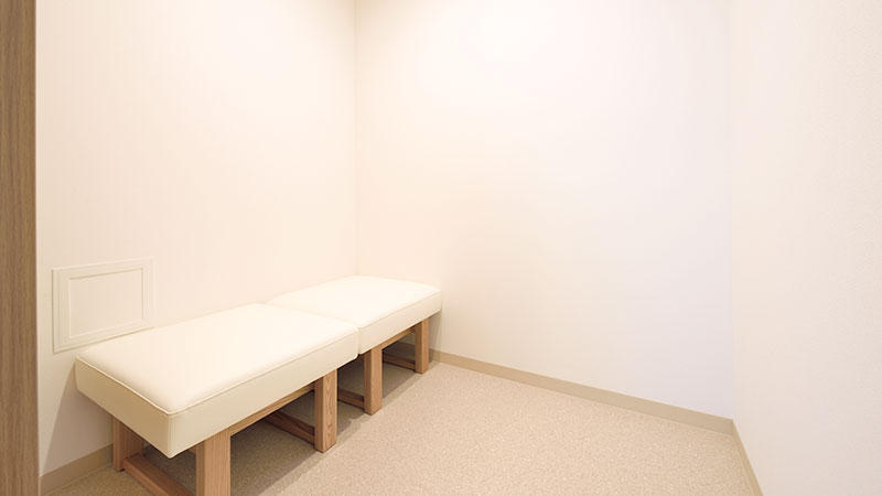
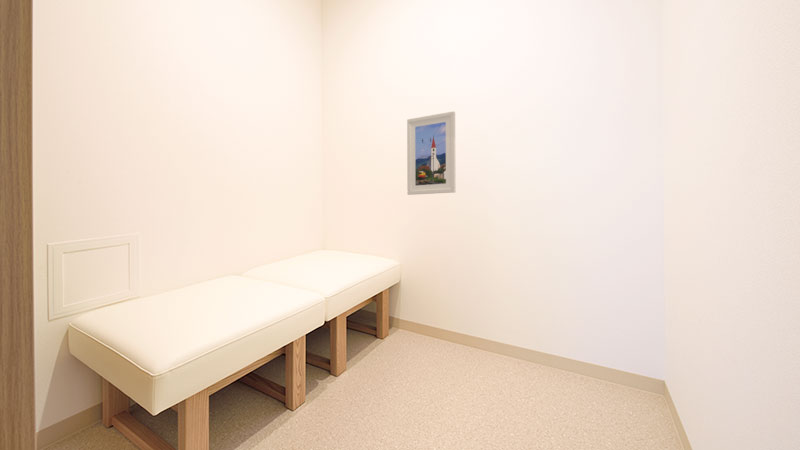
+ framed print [406,110,457,196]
